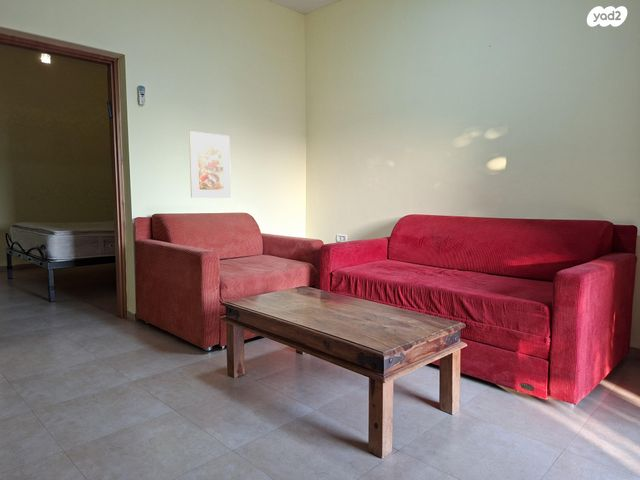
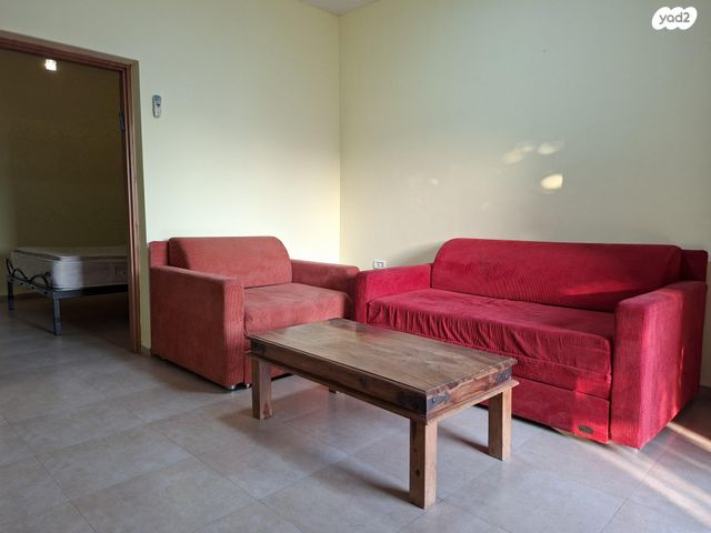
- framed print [188,130,232,199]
